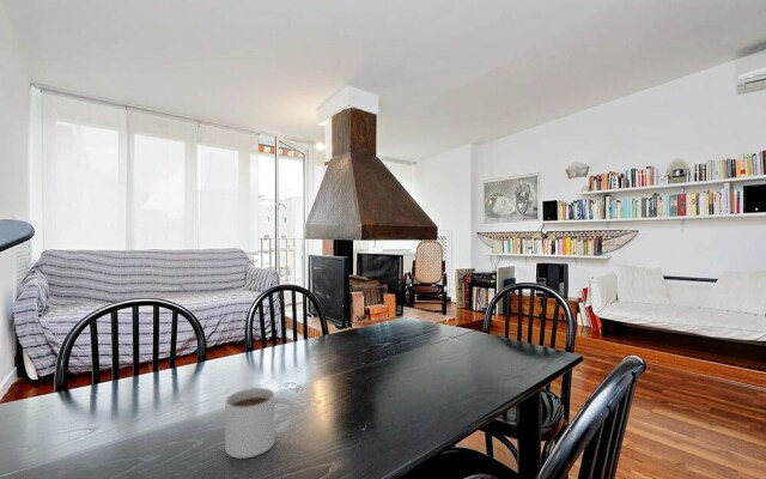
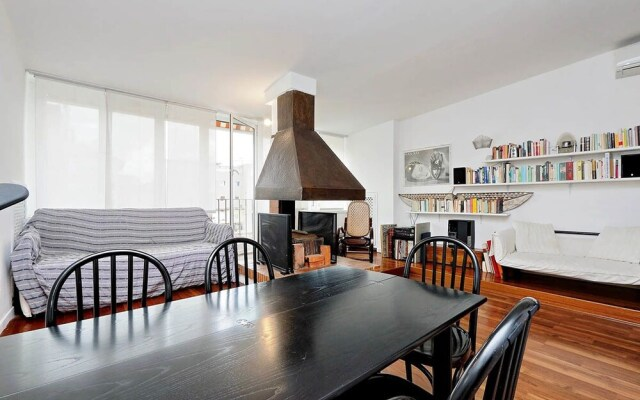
- mug [224,387,297,460]
